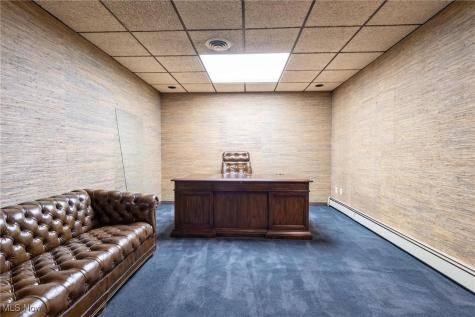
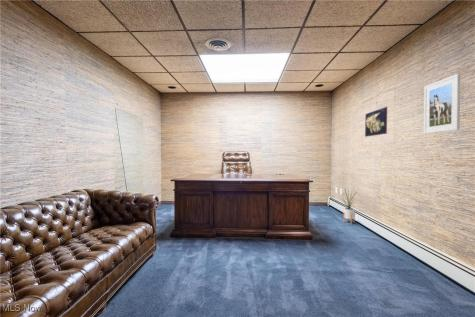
+ map [364,106,388,138]
+ house plant [339,188,359,225]
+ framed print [423,73,461,135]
